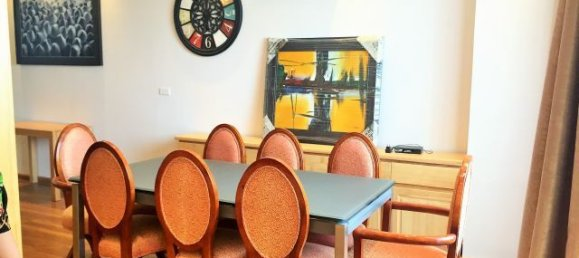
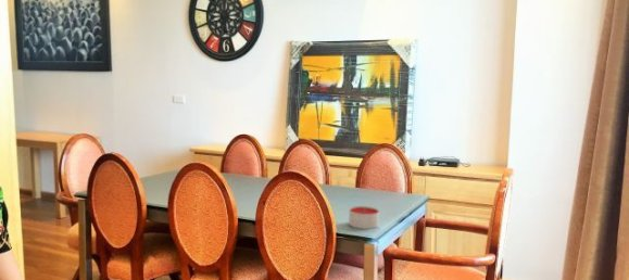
+ candle [348,205,380,230]
